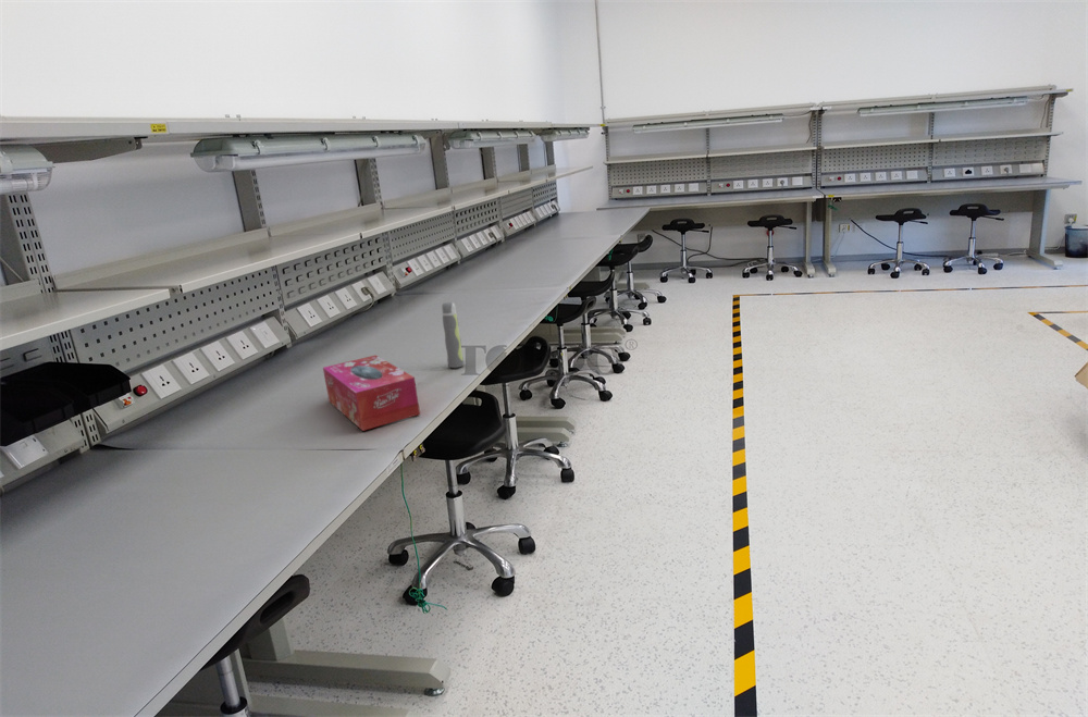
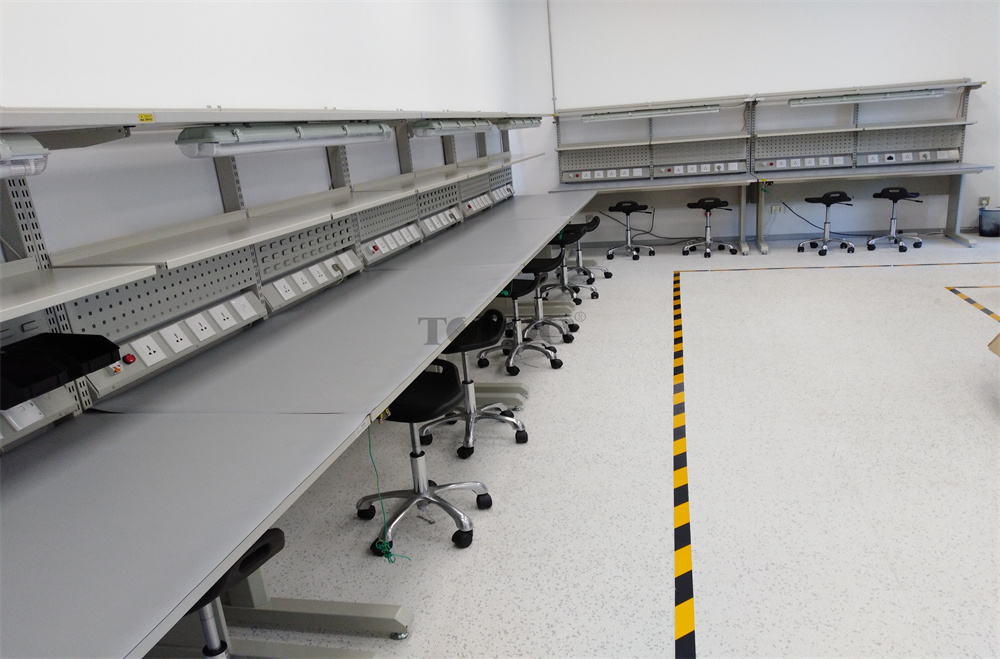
- spray bottle [441,301,465,369]
- tissue box [322,354,421,432]
